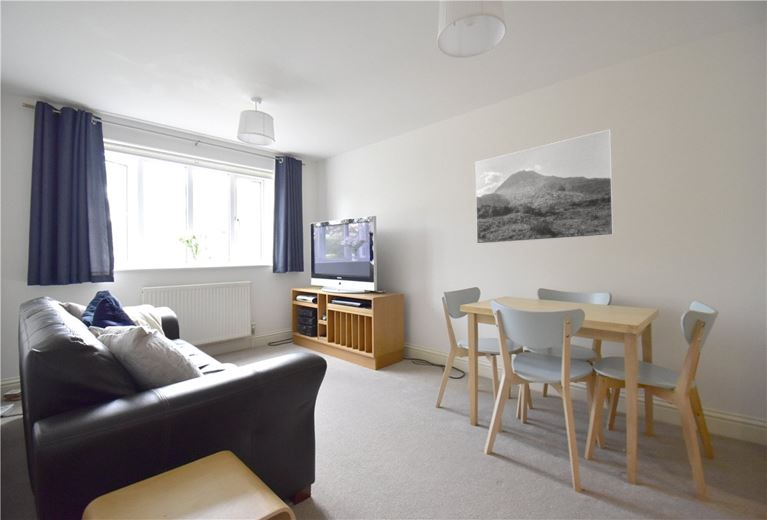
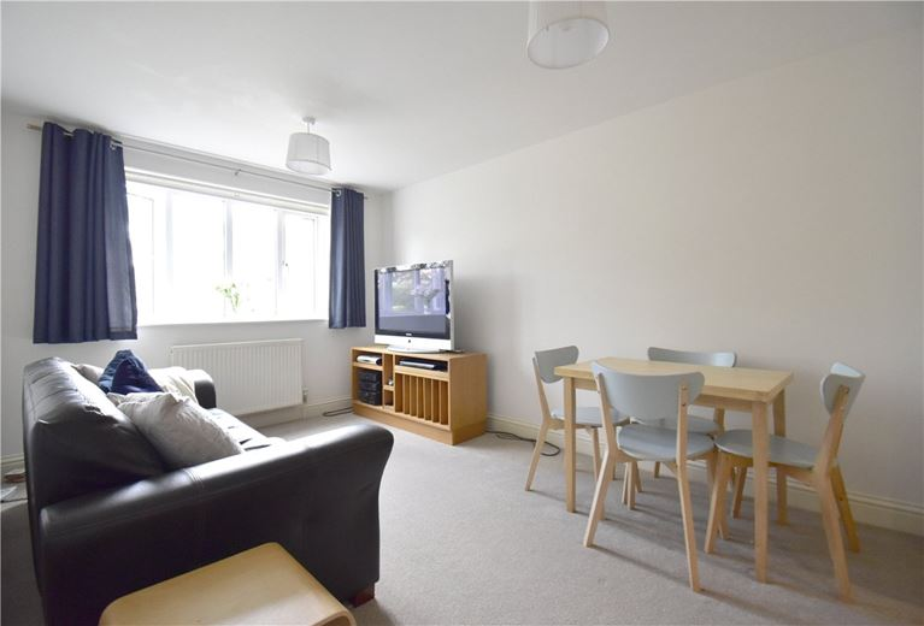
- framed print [474,128,615,245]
